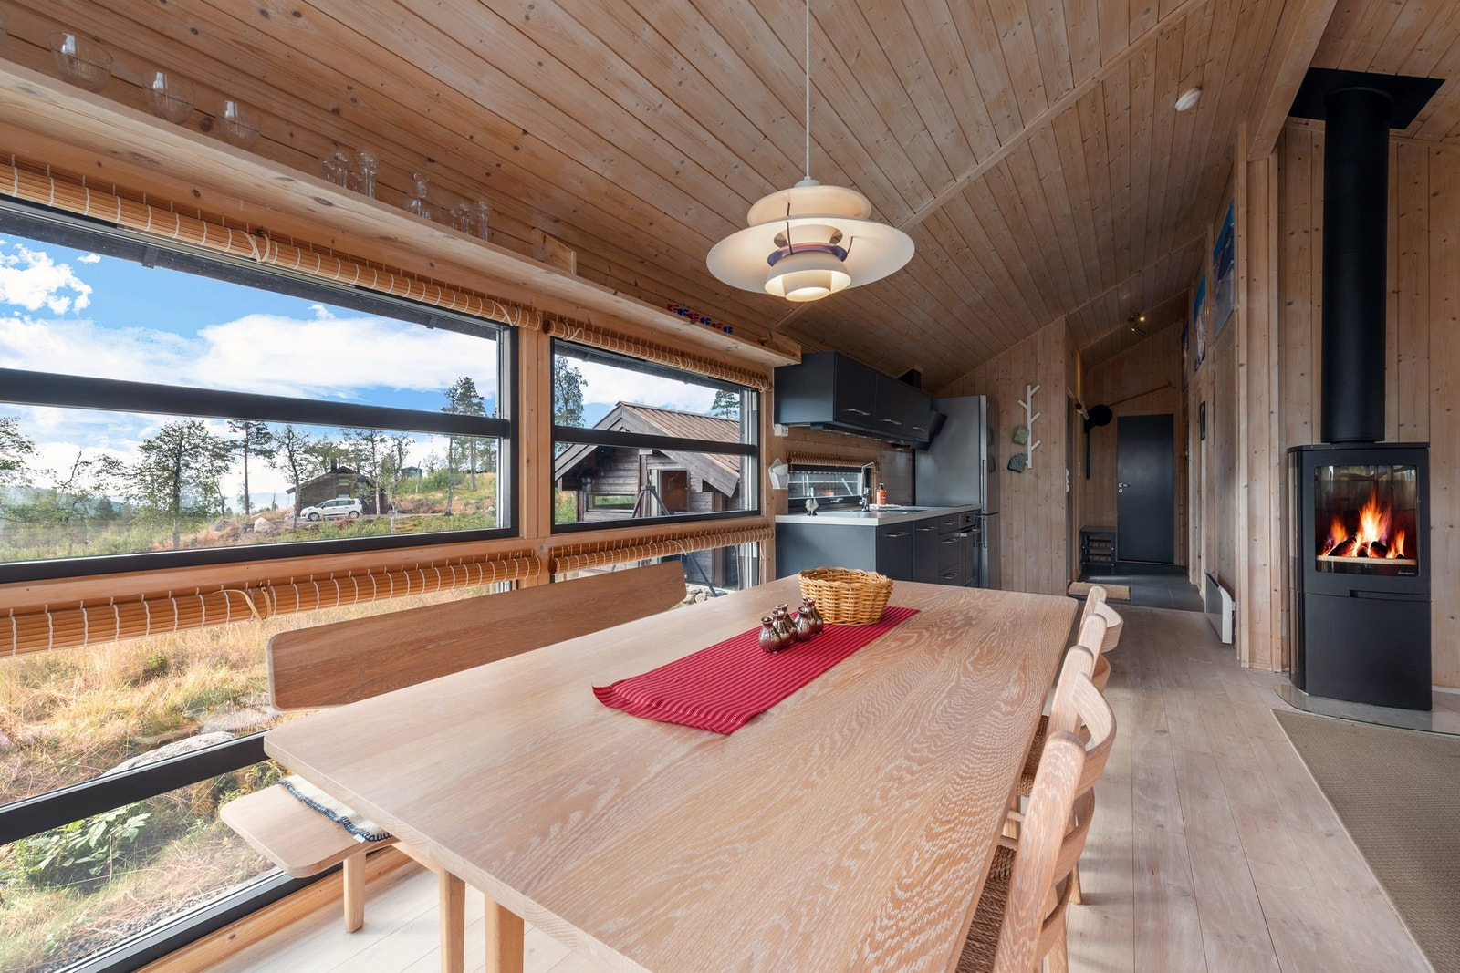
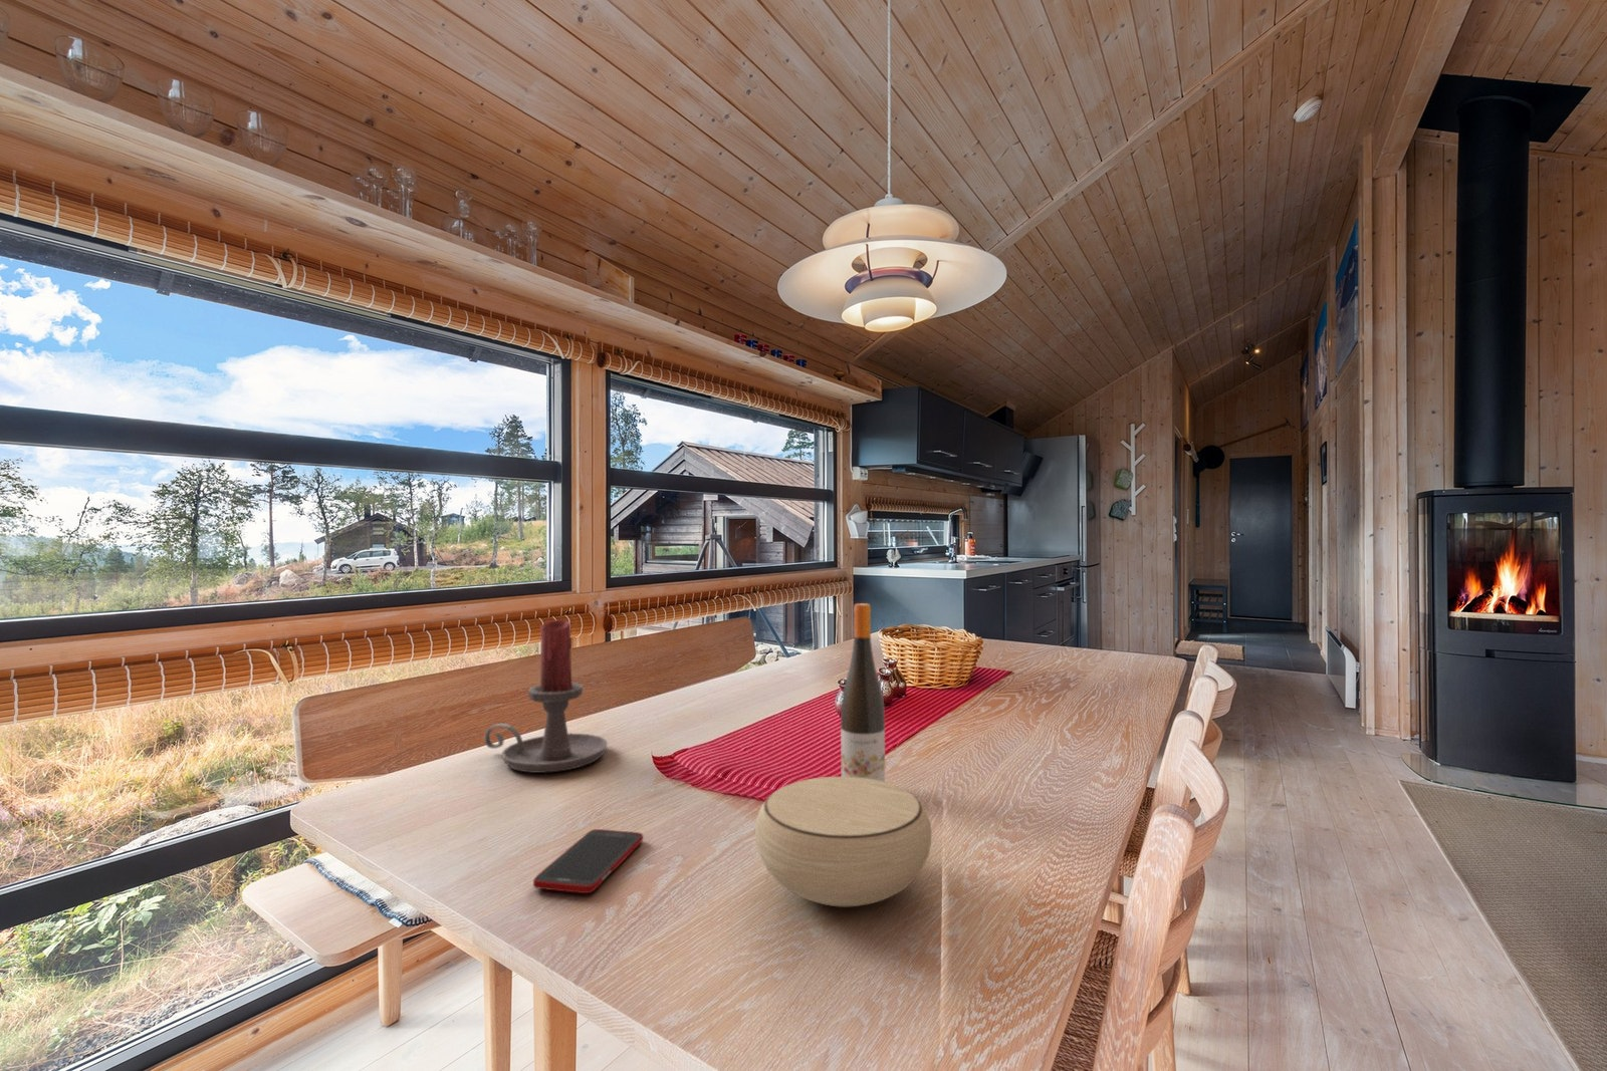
+ bowl [754,776,933,907]
+ candle holder [483,618,609,773]
+ wine bottle [839,602,886,782]
+ cell phone [532,828,643,894]
